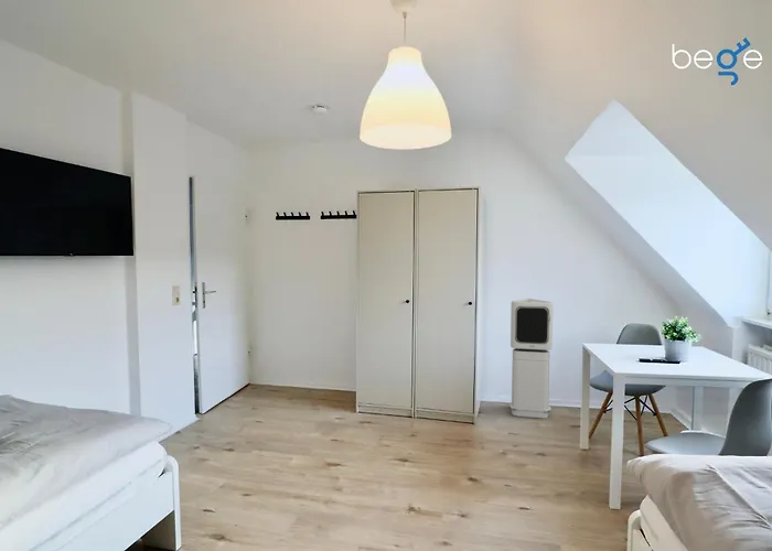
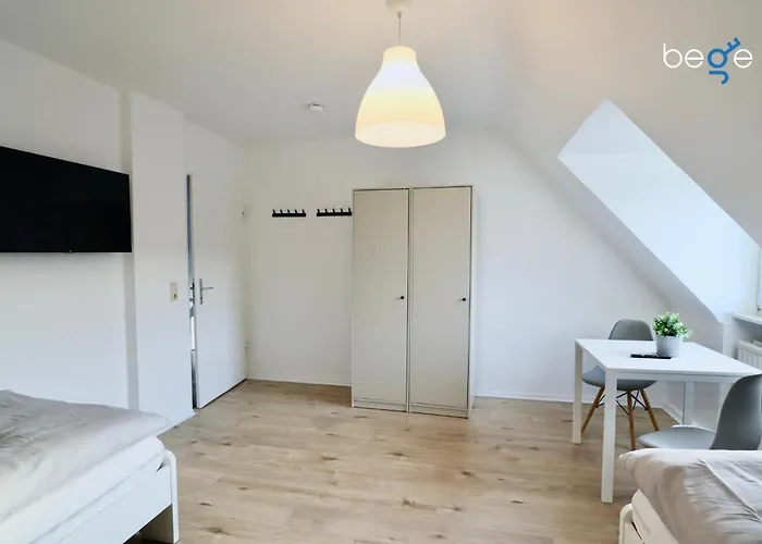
- air purifier [508,298,555,419]
